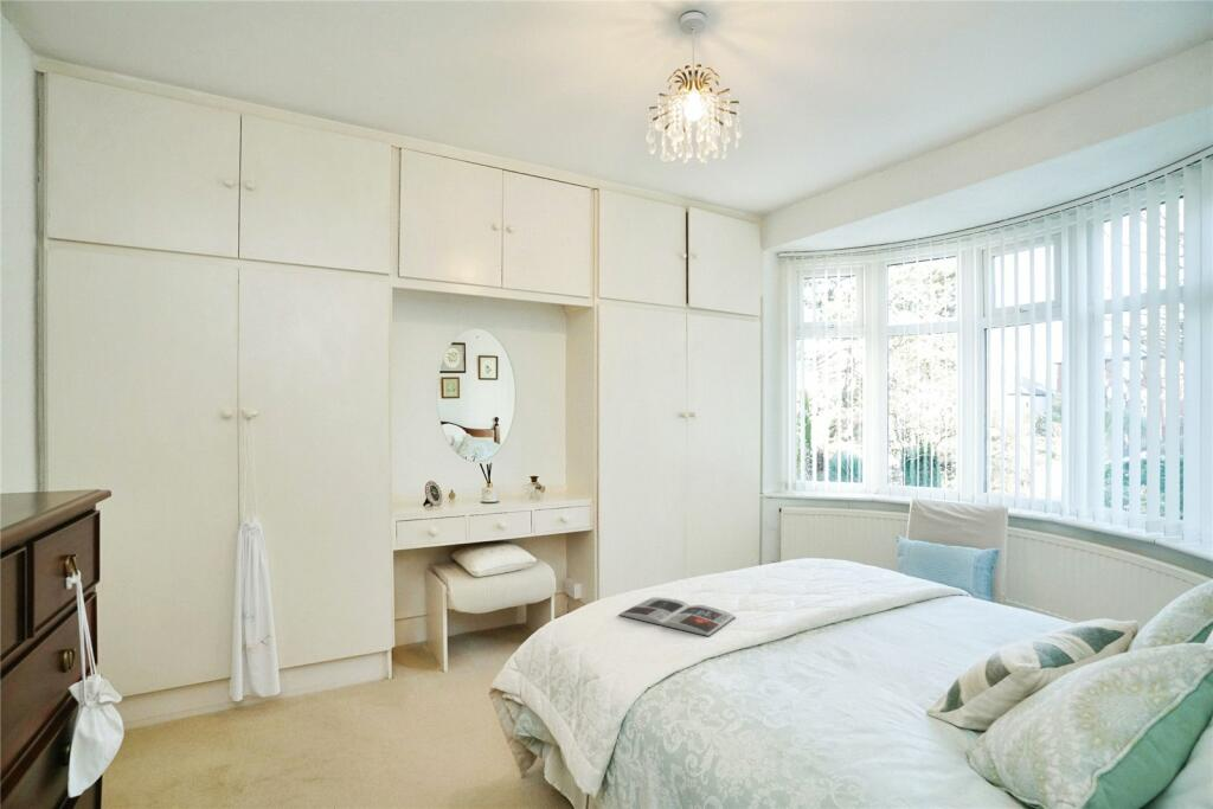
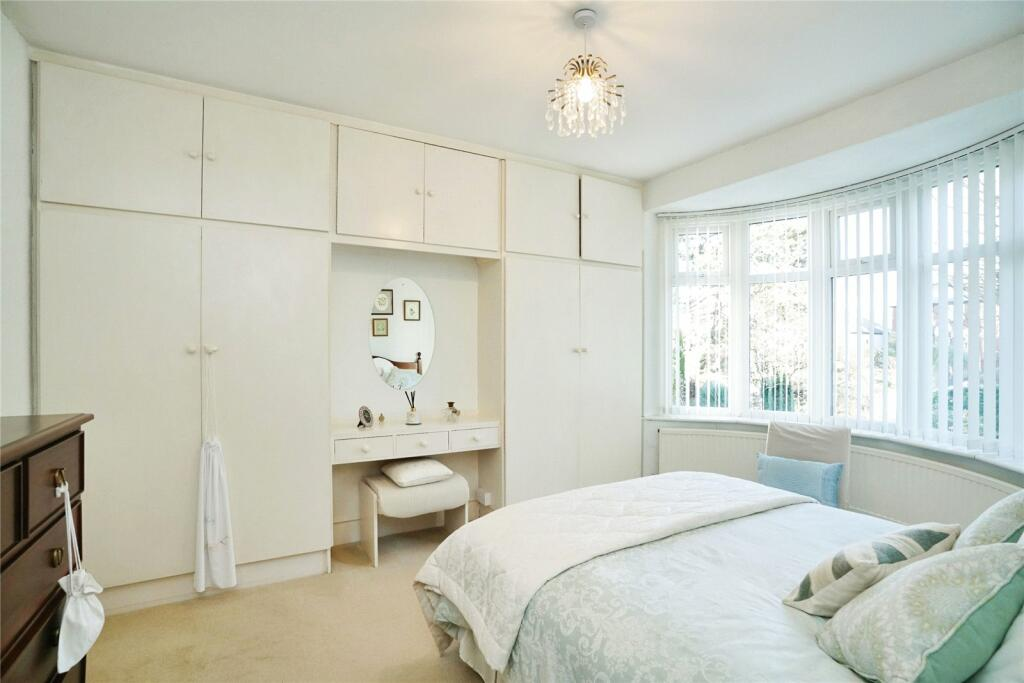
- magazine [618,596,737,637]
